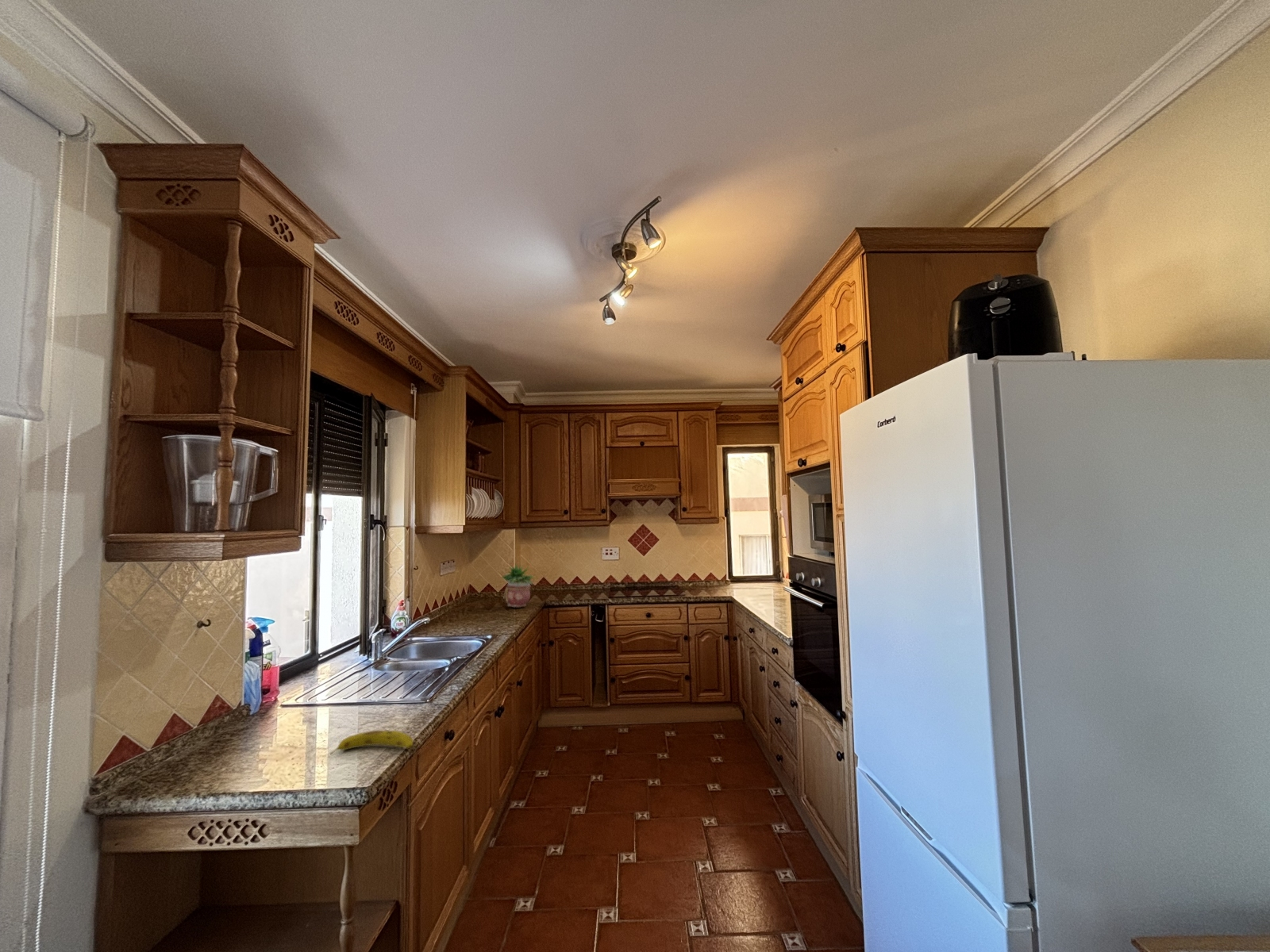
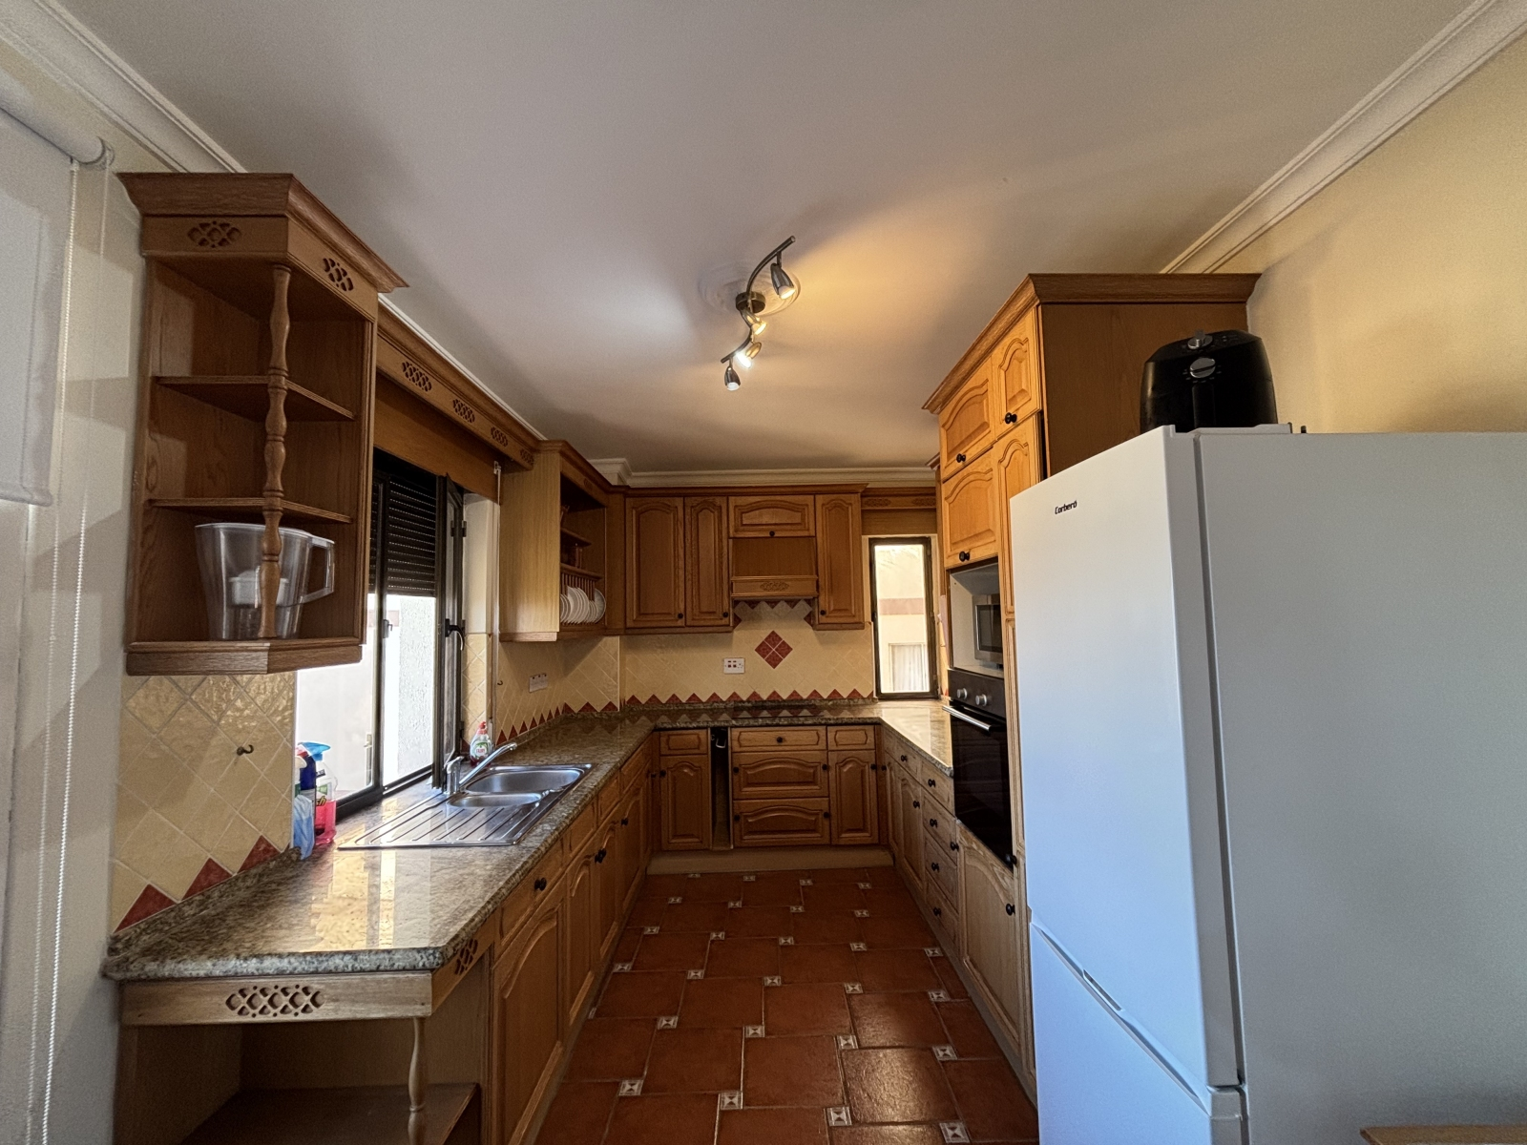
- fruit [329,730,414,755]
- potted plant [501,564,537,608]
